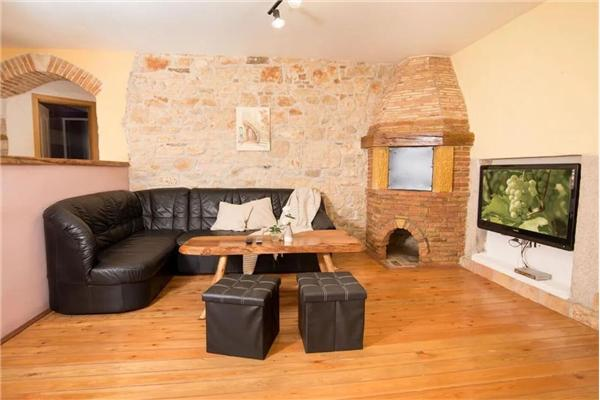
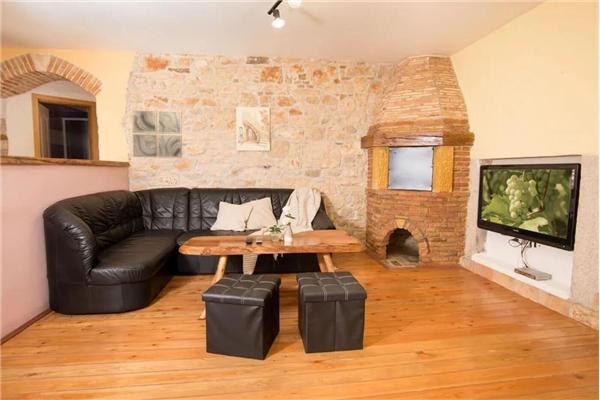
+ wall art [131,109,183,159]
